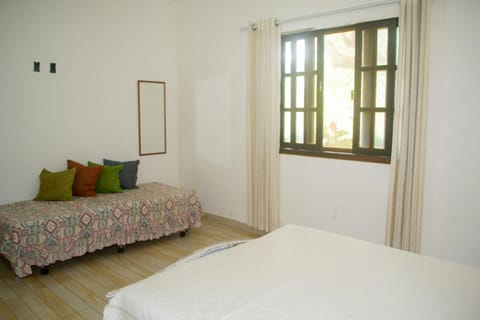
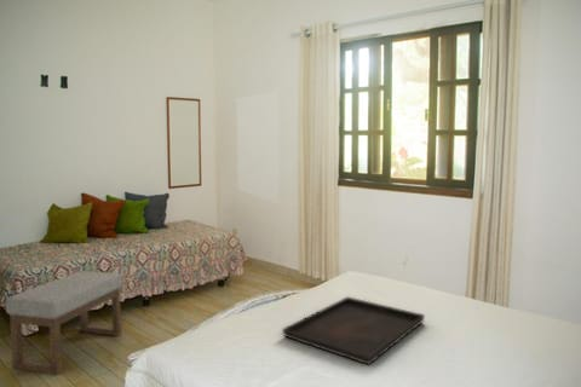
+ serving tray [281,295,426,366]
+ ottoman [5,270,123,376]
